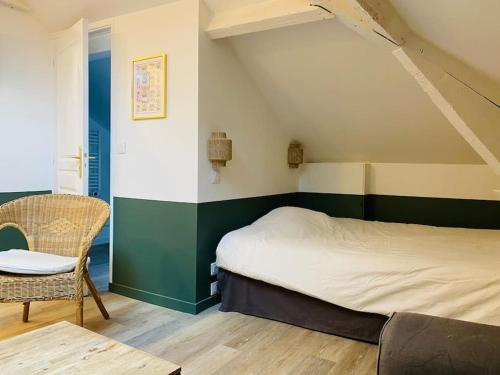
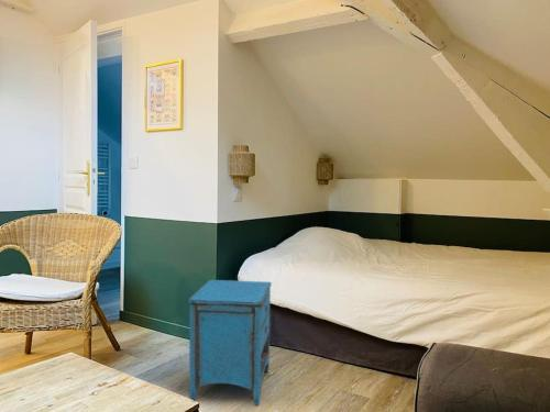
+ nightstand [187,279,273,407]
